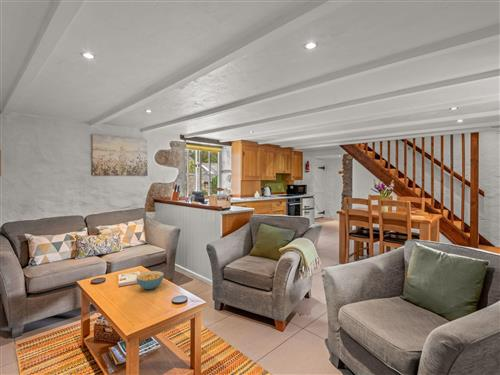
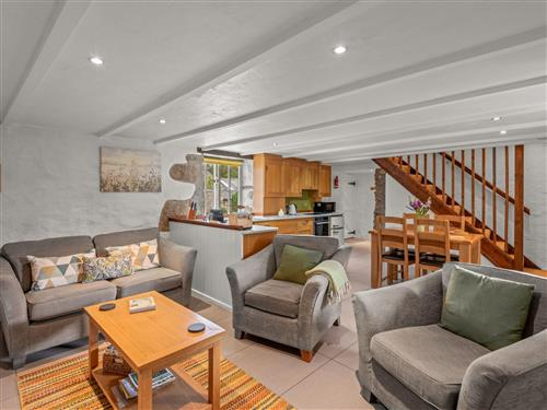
- cereal bowl [135,270,165,290]
